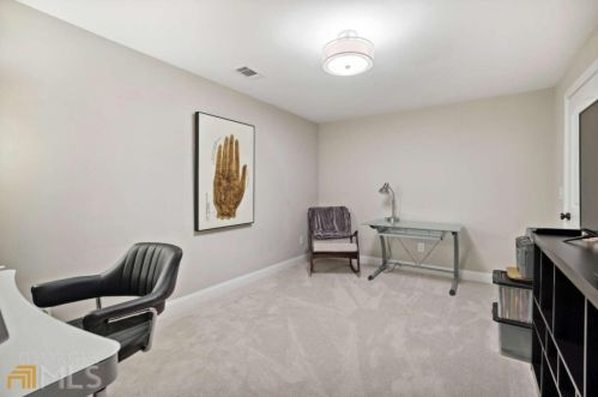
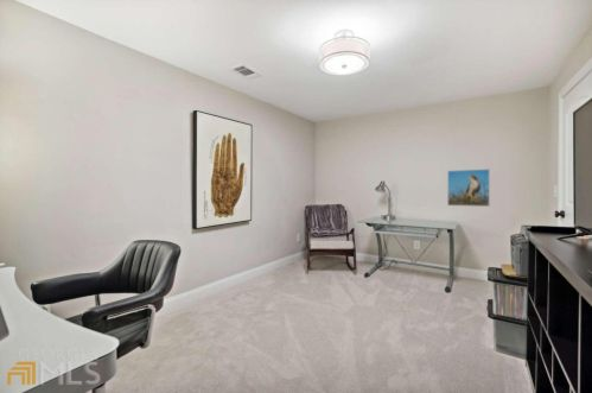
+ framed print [446,167,491,208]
